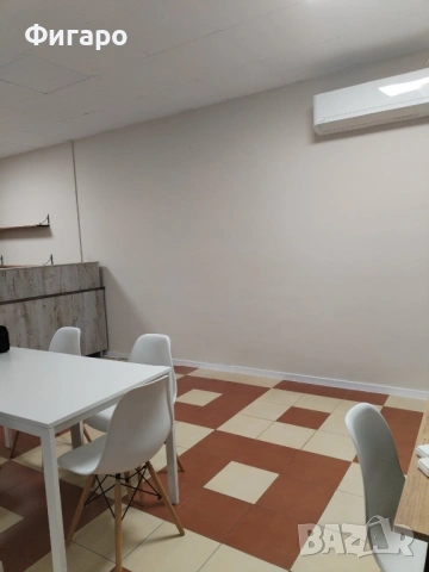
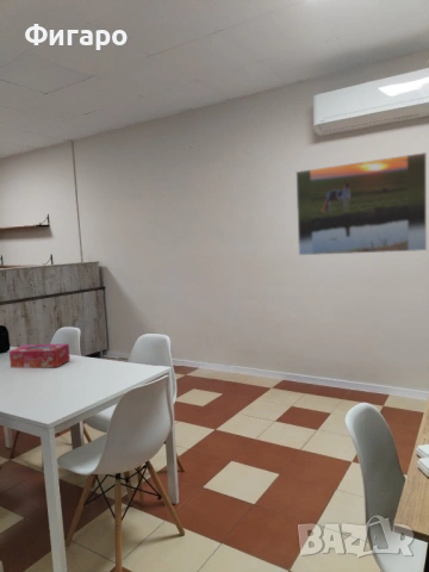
+ tissue box [8,343,72,369]
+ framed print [294,151,428,256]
